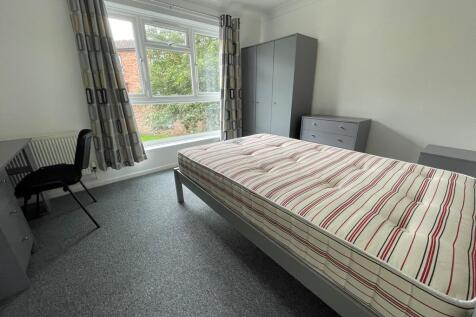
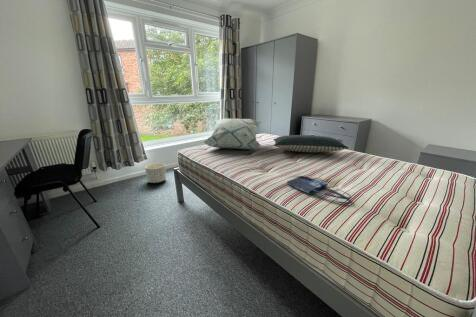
+ pillow [273,134,350,153]
+ planter [144,162,167,184]
+ shopping bag [286,176,352,205]
+ decorative pillow [203,118,263,150]
